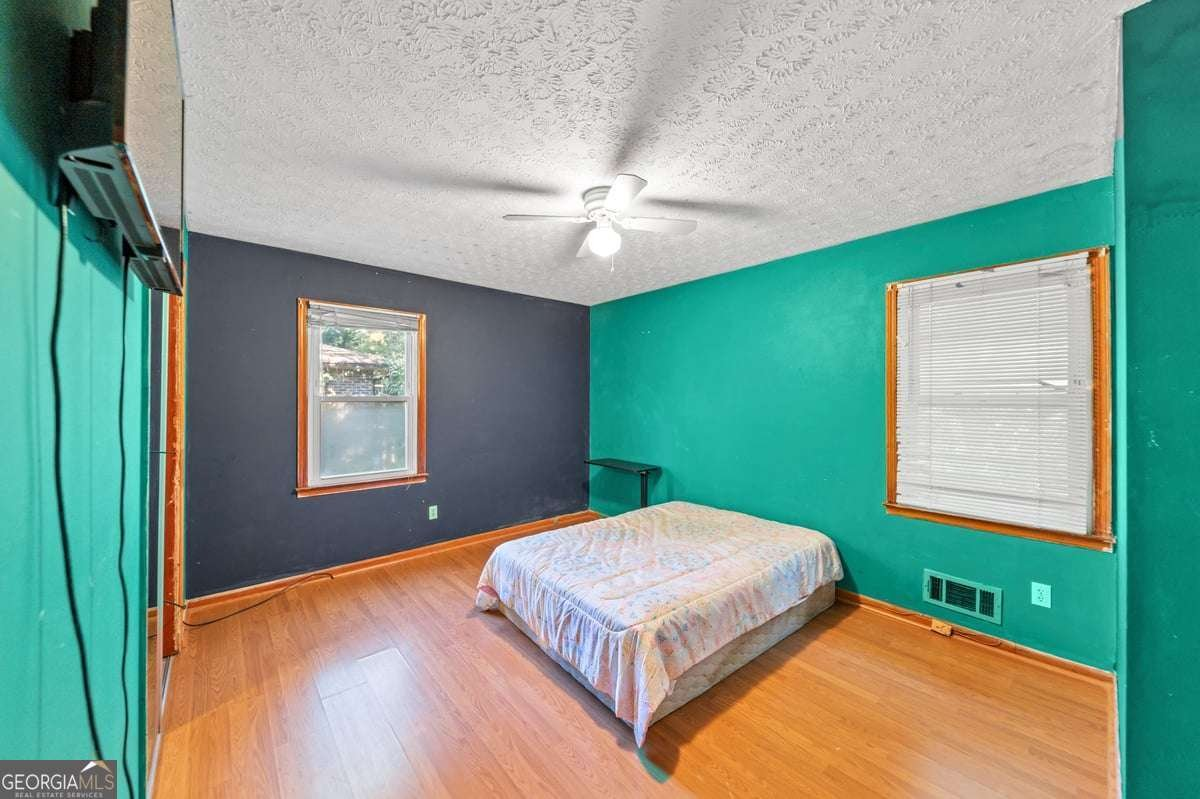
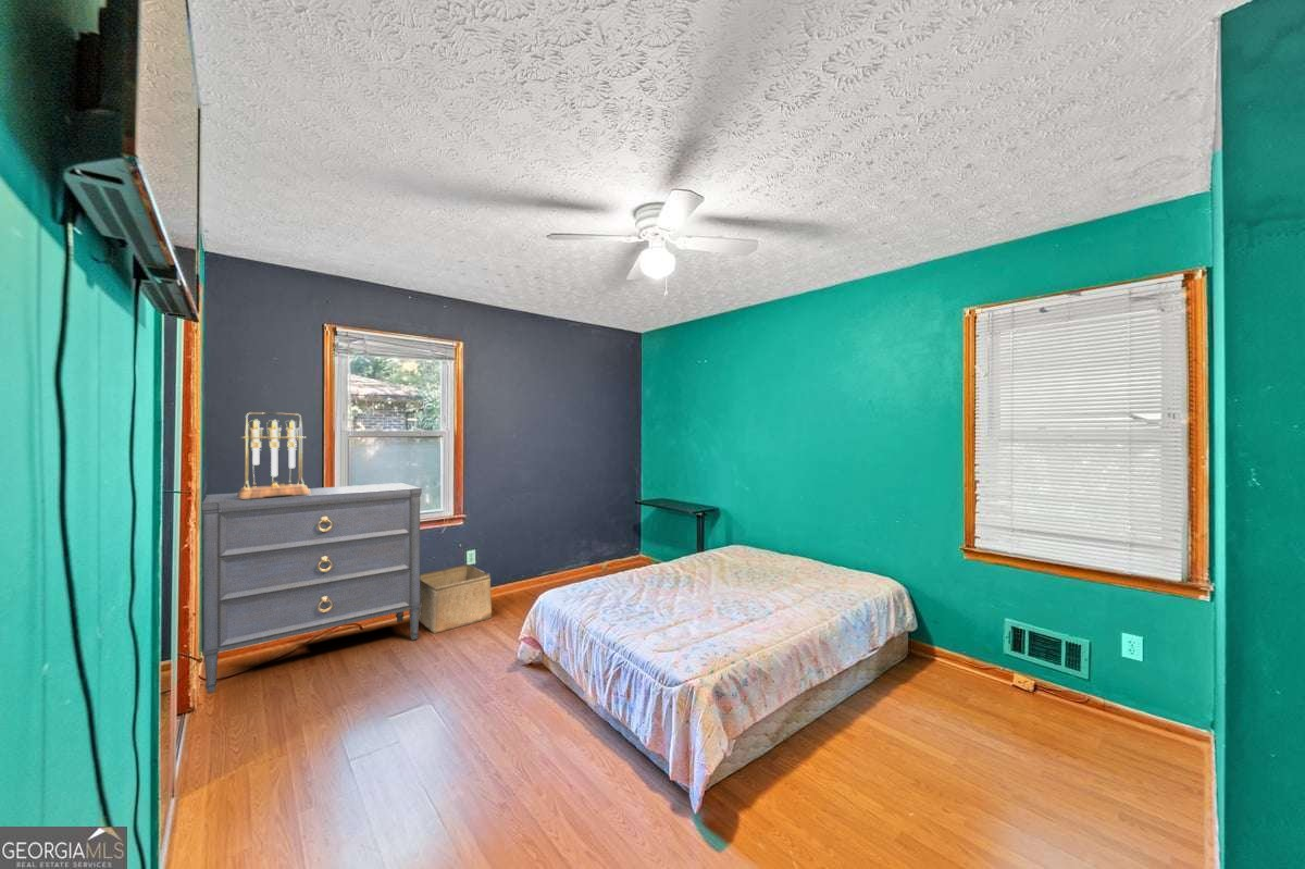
+ storage bin [419,563,493,634]
+ table lamp [237,411,310,498]
+ dresser [200,482,423,695]
